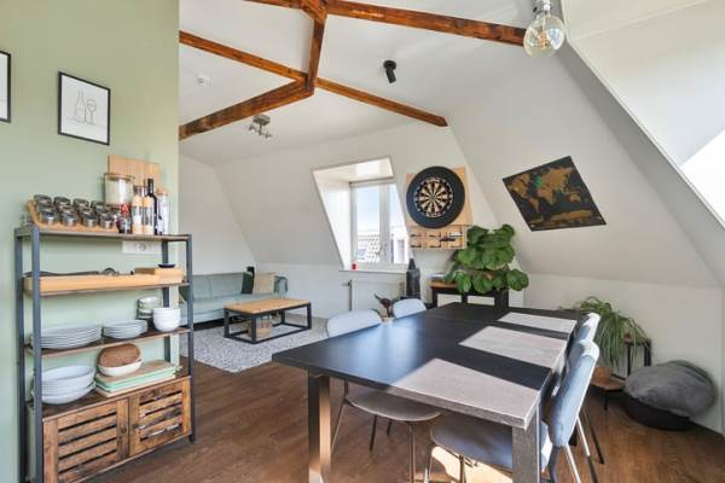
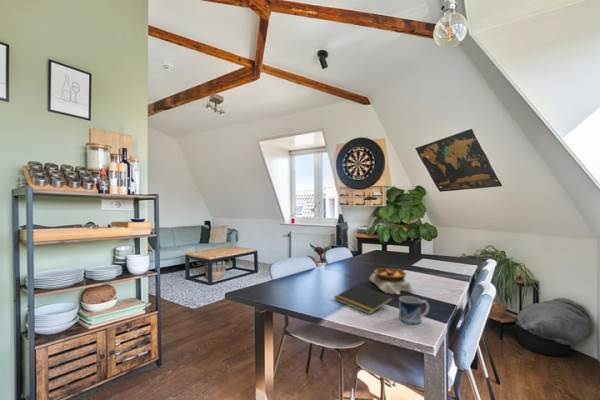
+ bowl [368,267,415,296]
+ mug [398,295,430,325]
+ notepad [333,284,394,316]
